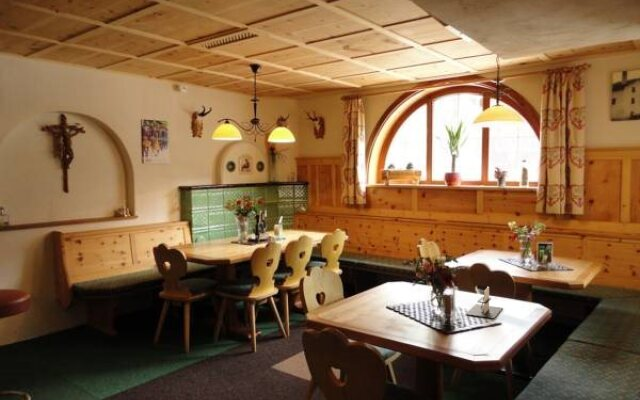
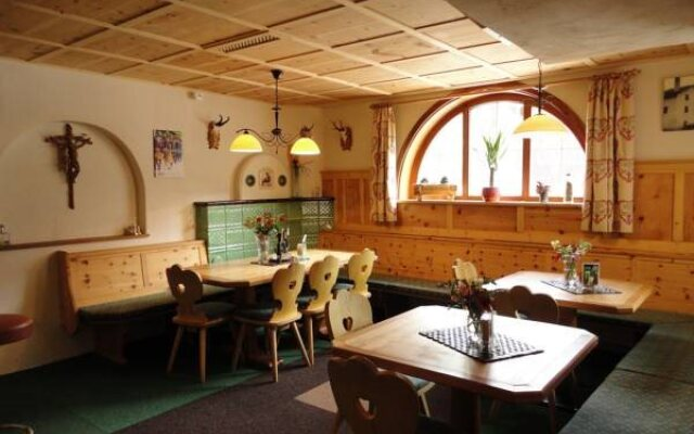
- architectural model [465,286,503,319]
